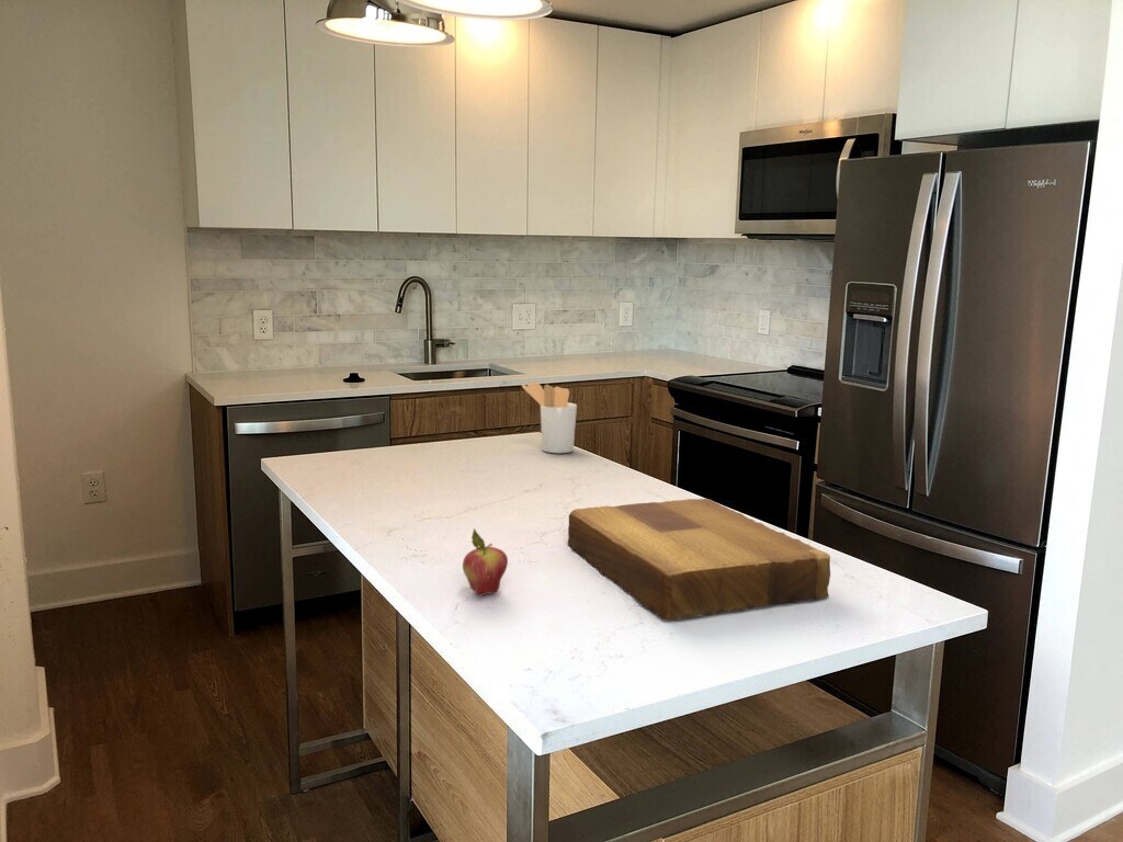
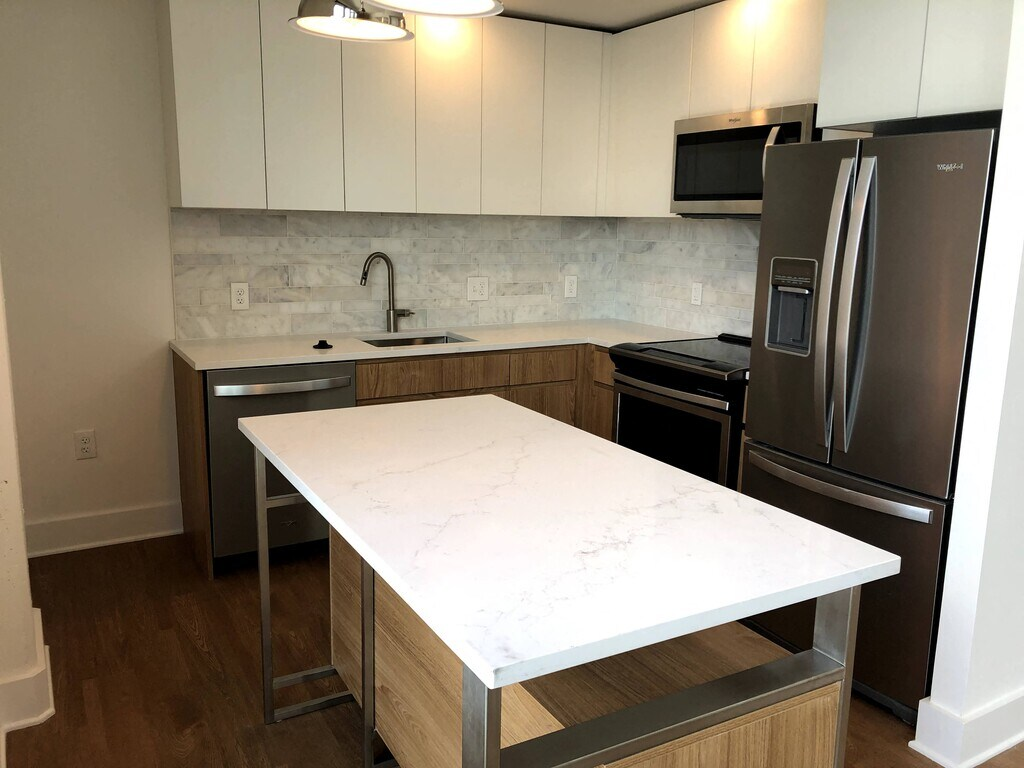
- cutting board [567,498,831,621]
- fruit [462,527,509,596]
- utensil holder [521,382,578,454]
